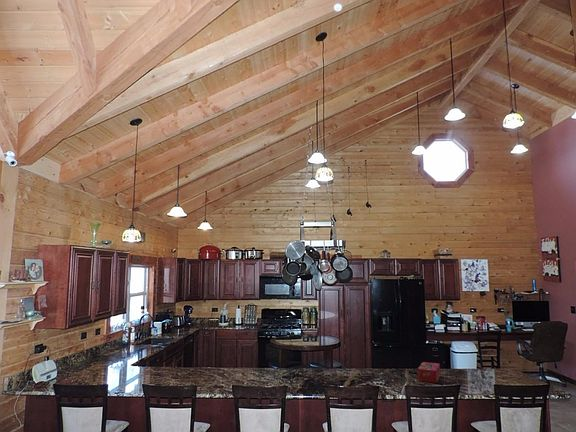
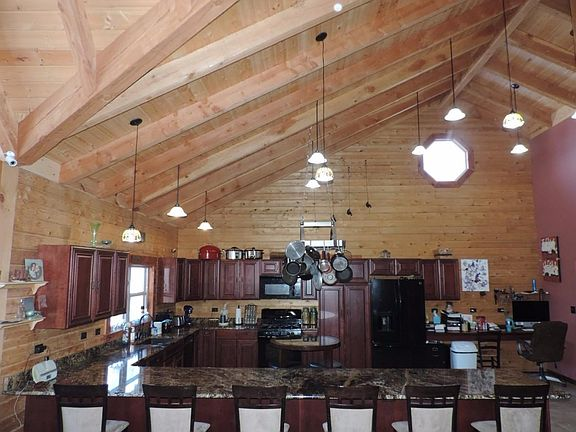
- tissue box [417,361,441,384]
